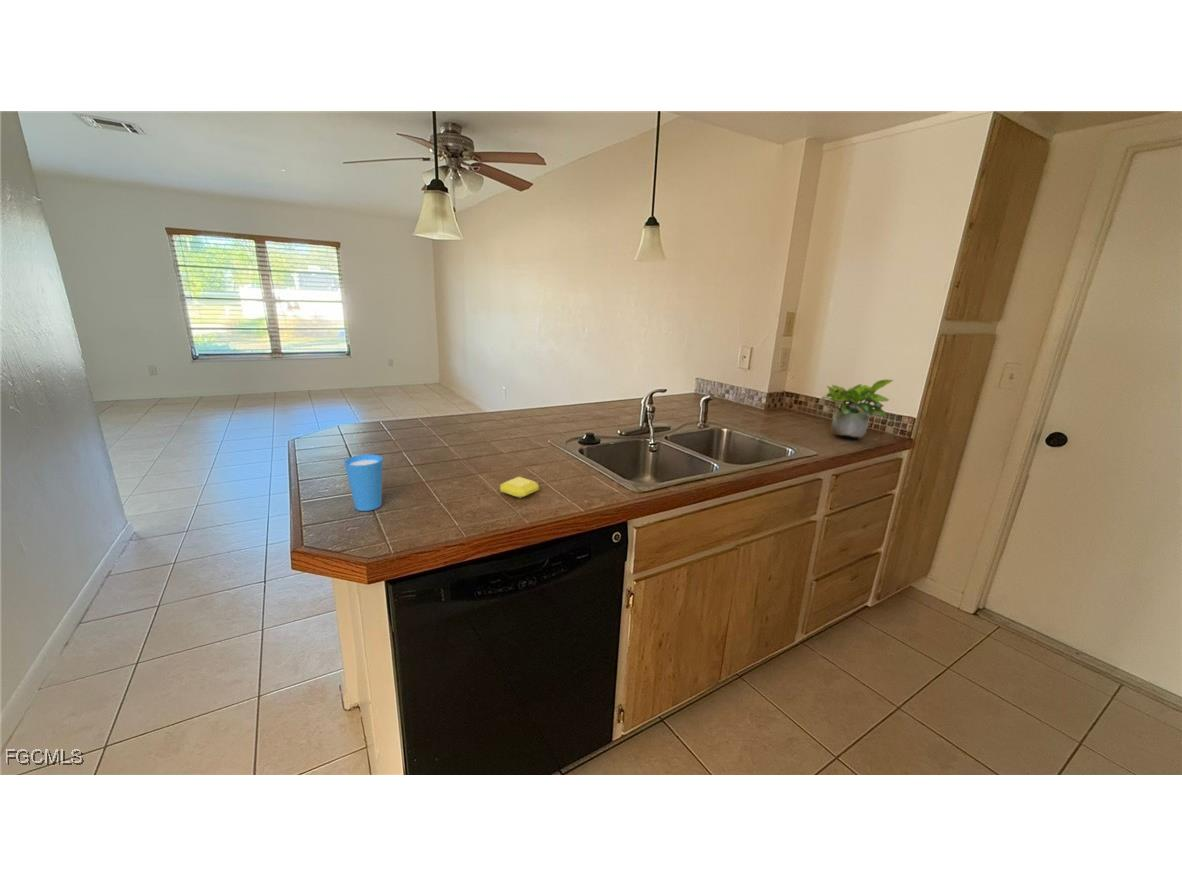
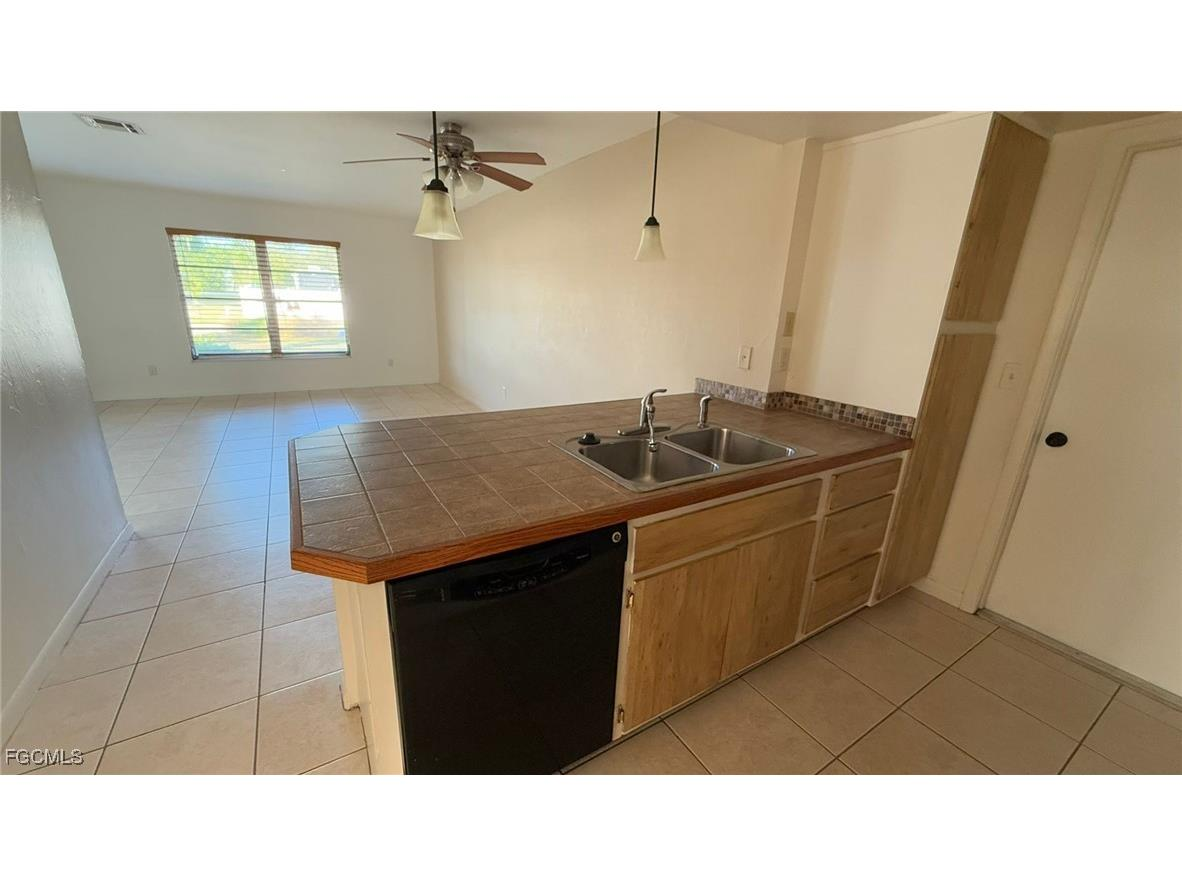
- cup [343,453,384,512]
- soap bar [499,476,540,499]
- potted plant [821,379,895,440]
